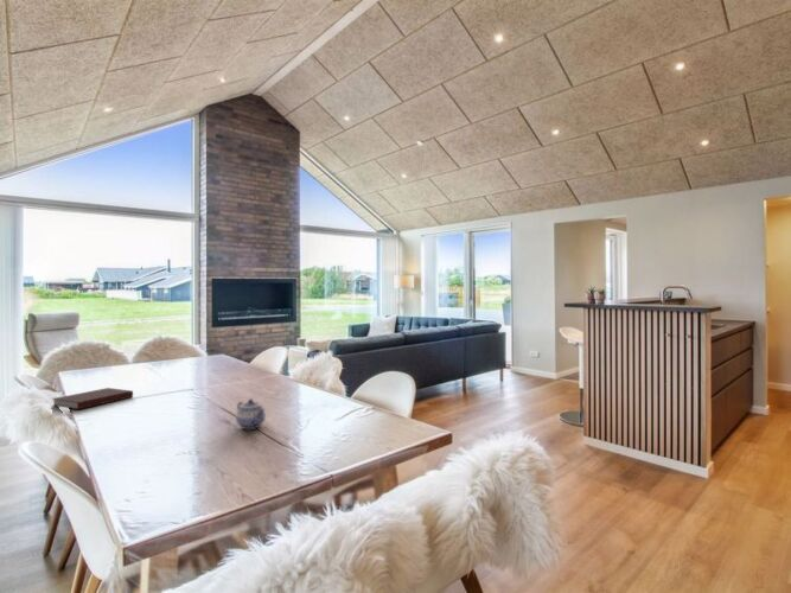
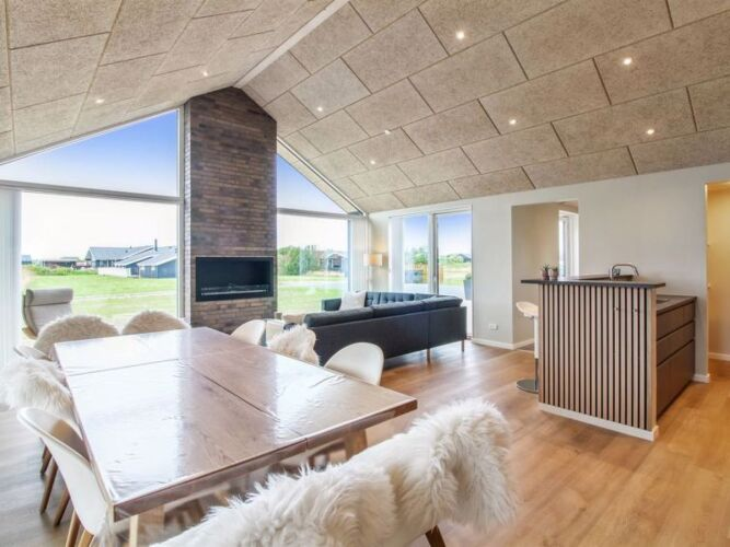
- teapot [235,397,267,431]
- notebook [51,387,134,410]
